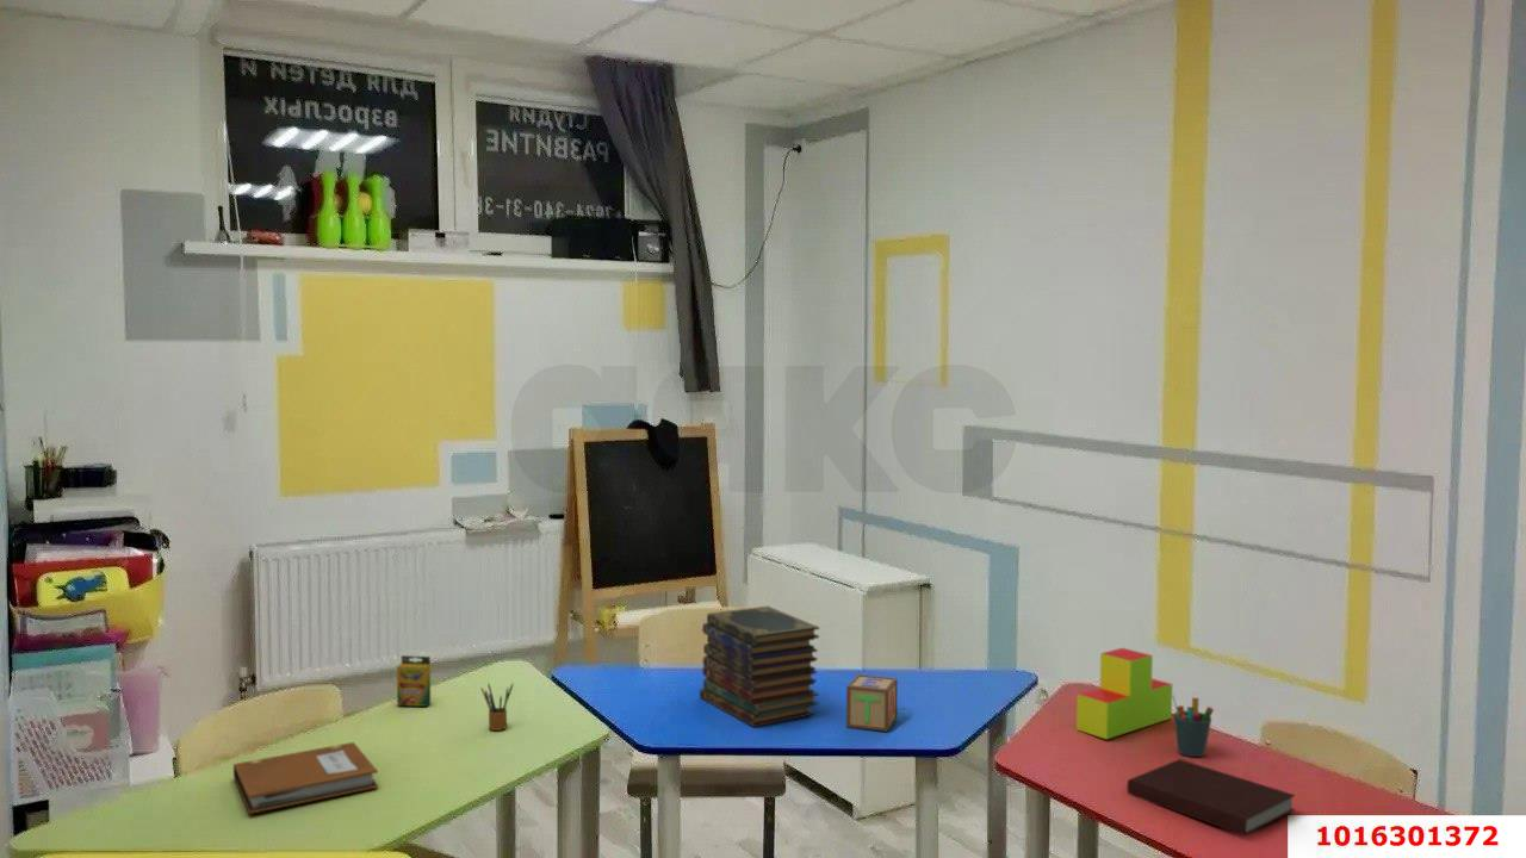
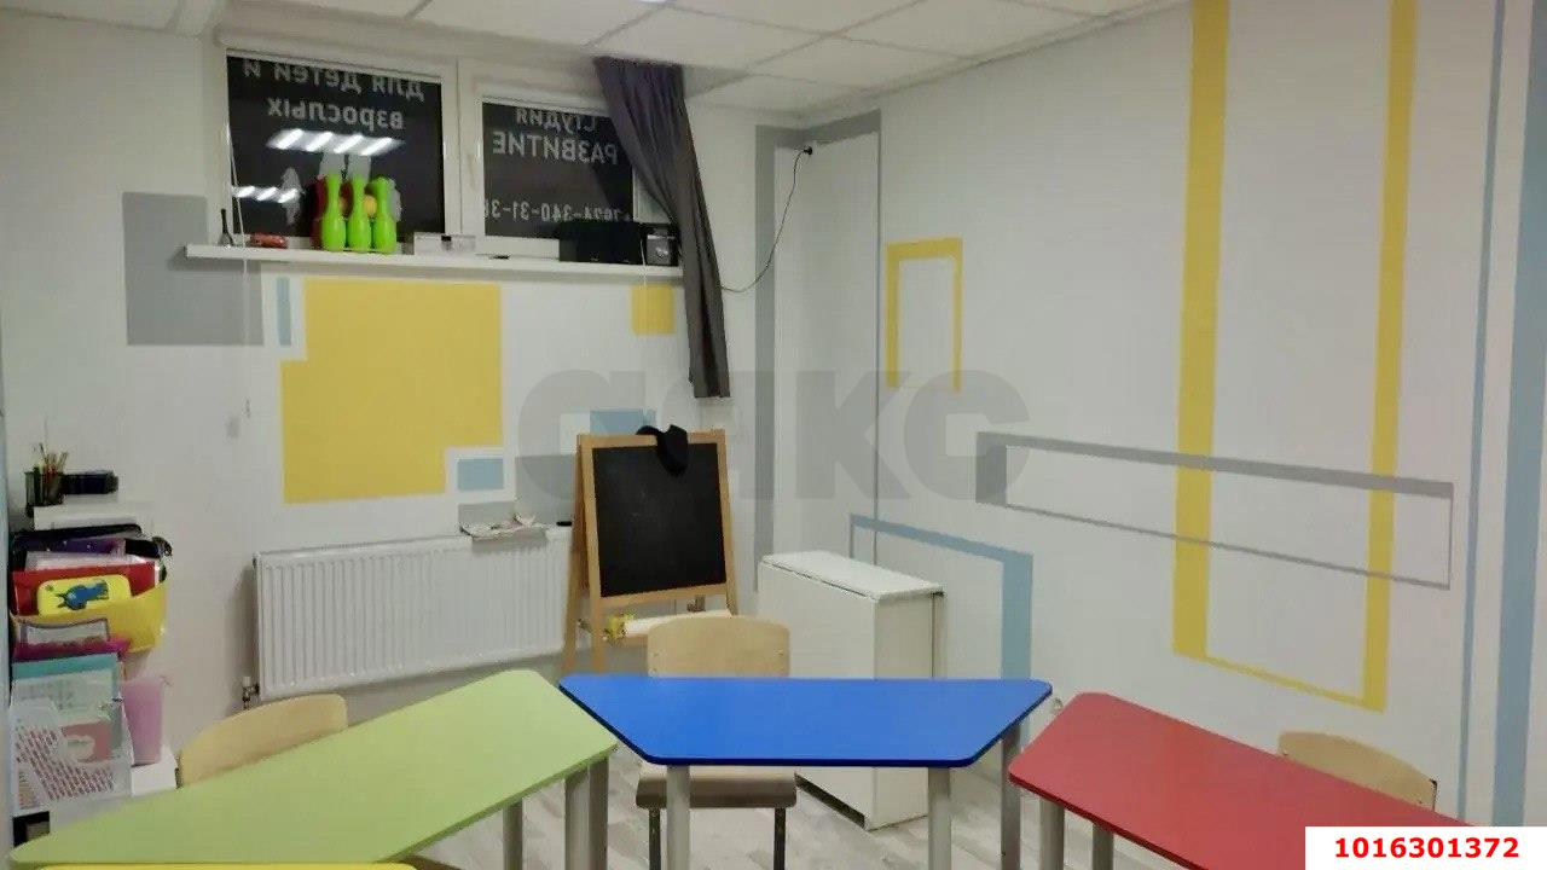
- alphabet block [845,673,899,733]
- book stack [699,605,820,728]
- notebook [1125,758,1297,837]
- pencil box [480,682,514,732]
- crayon box [396,654,432,708]
- notebook [232,741,379,815]
- pen holder [1172,694,1215,758]
- toy blocks [1075,647,1173,740]
